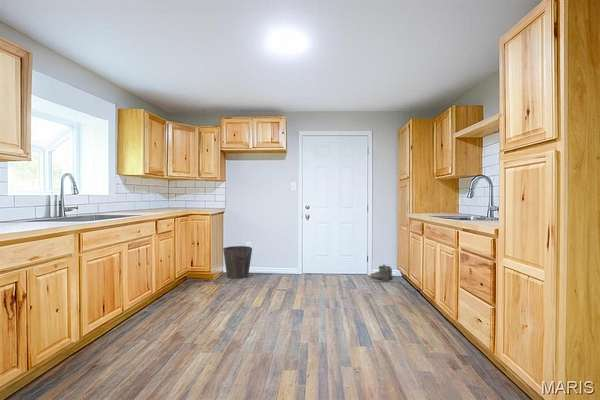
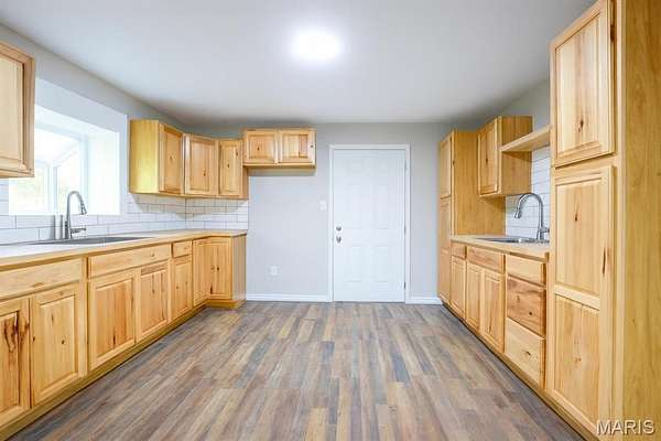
- boots [368,263,397,283]
- waste bin [222,245,253,280]
